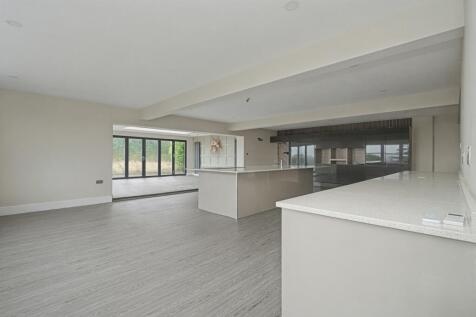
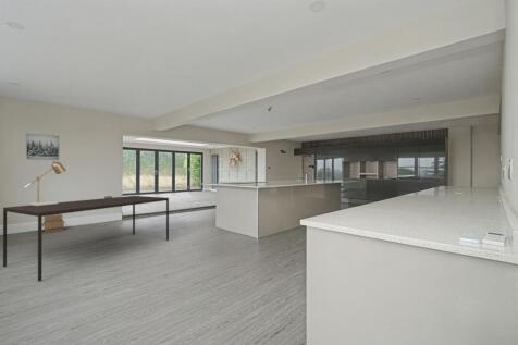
+ lamp [23,160,67,206]
+ dining table [2,195,170,282]
+ wall art [25,133,60,161]
+ box [41,213,67,234]
